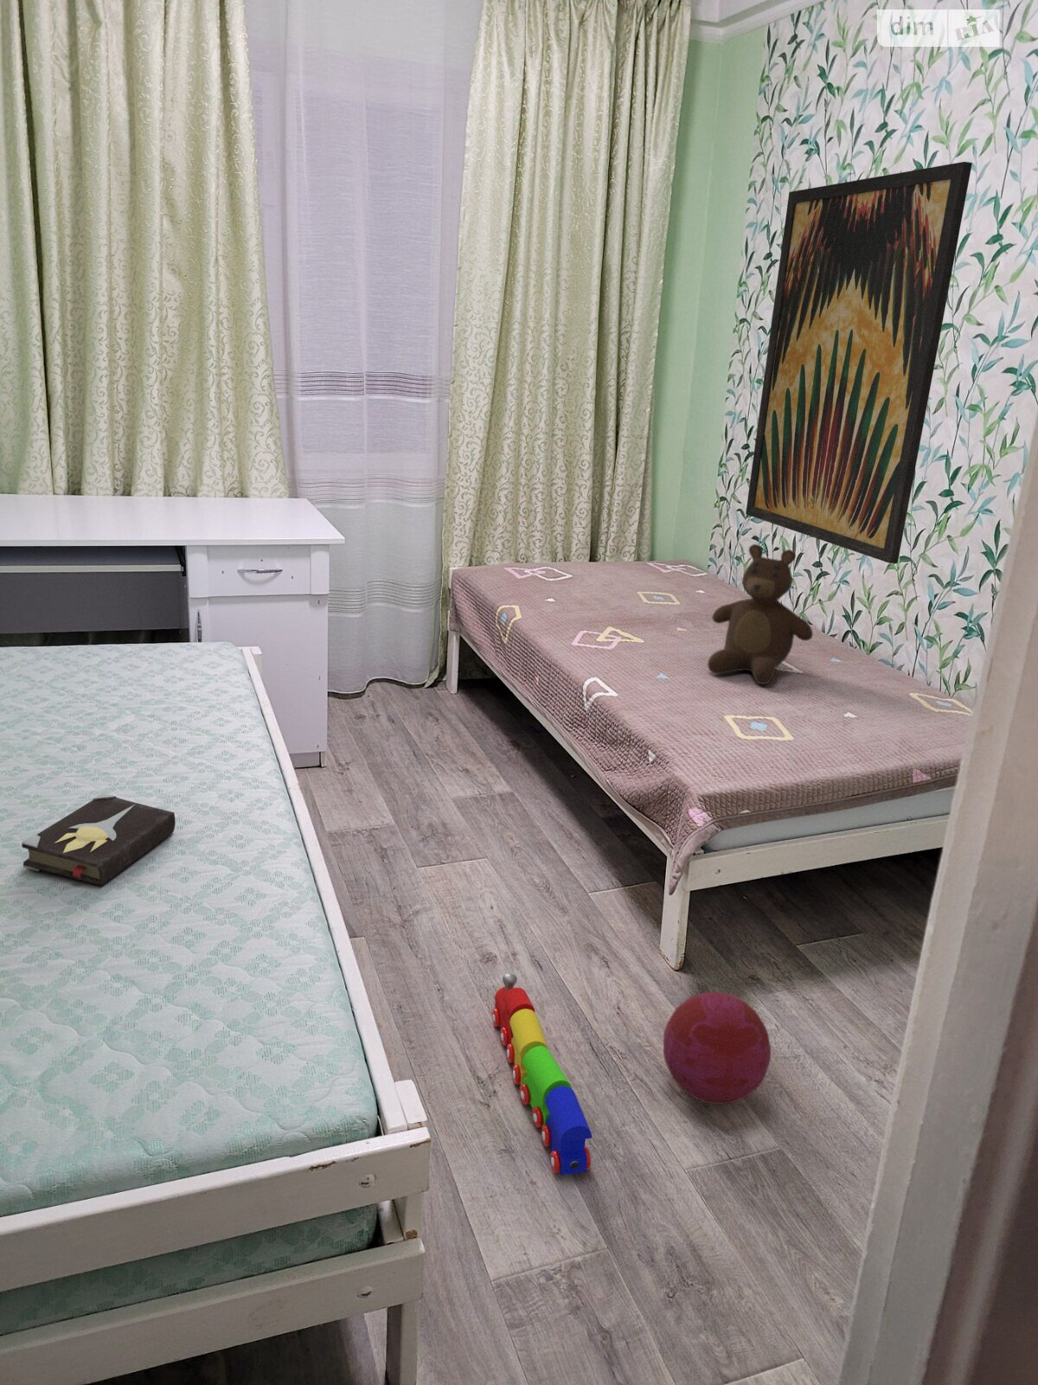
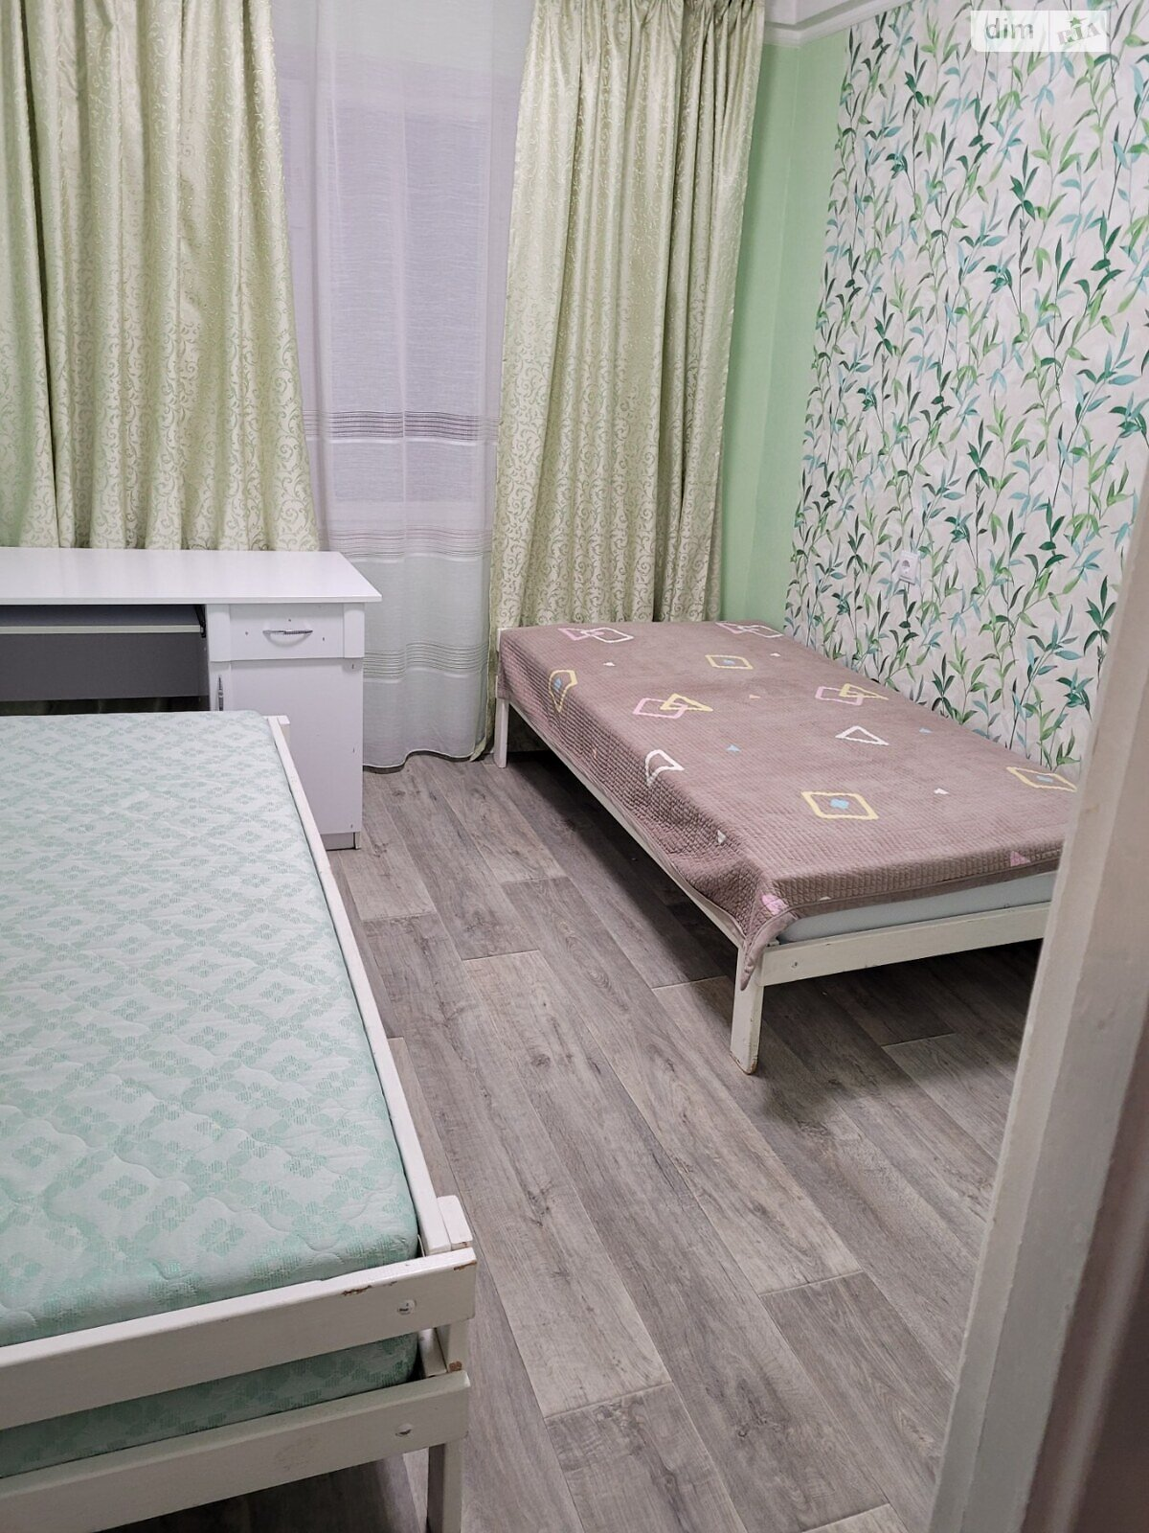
- hardback book [21,792,177,888]
- wall art [745,161,974,565]
- teddy bear [707,543,814,686]
- ball [663,991,772,1106]
- toy train [492,972,592,1177]
